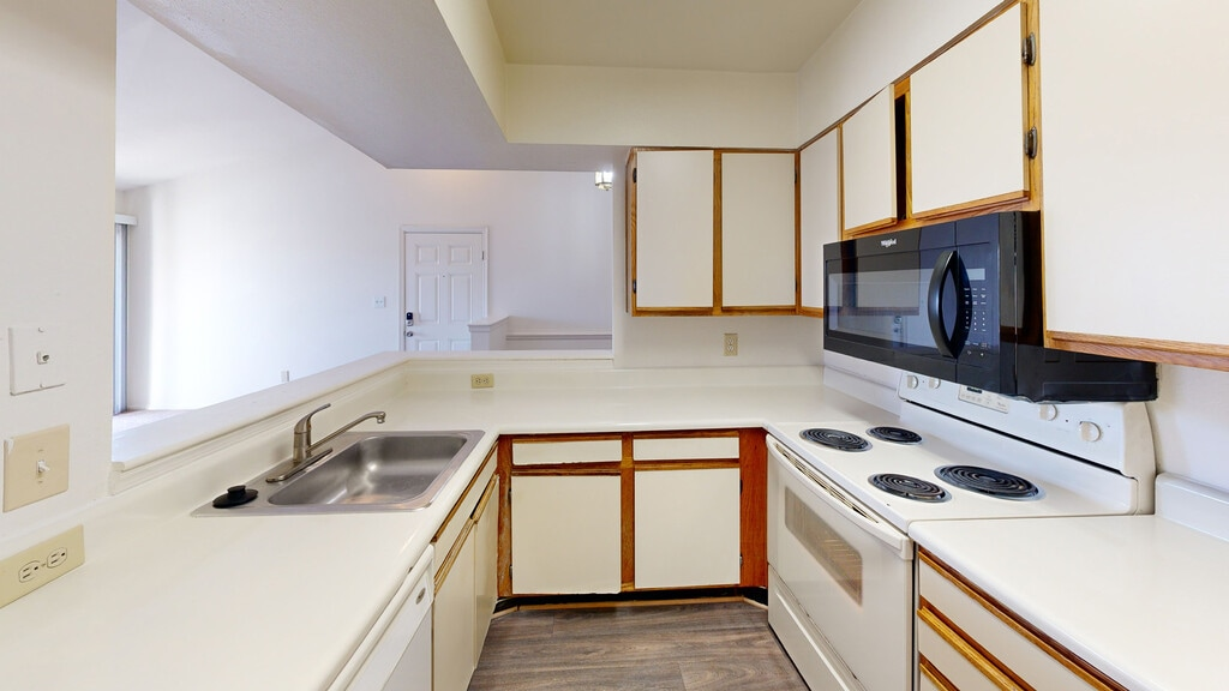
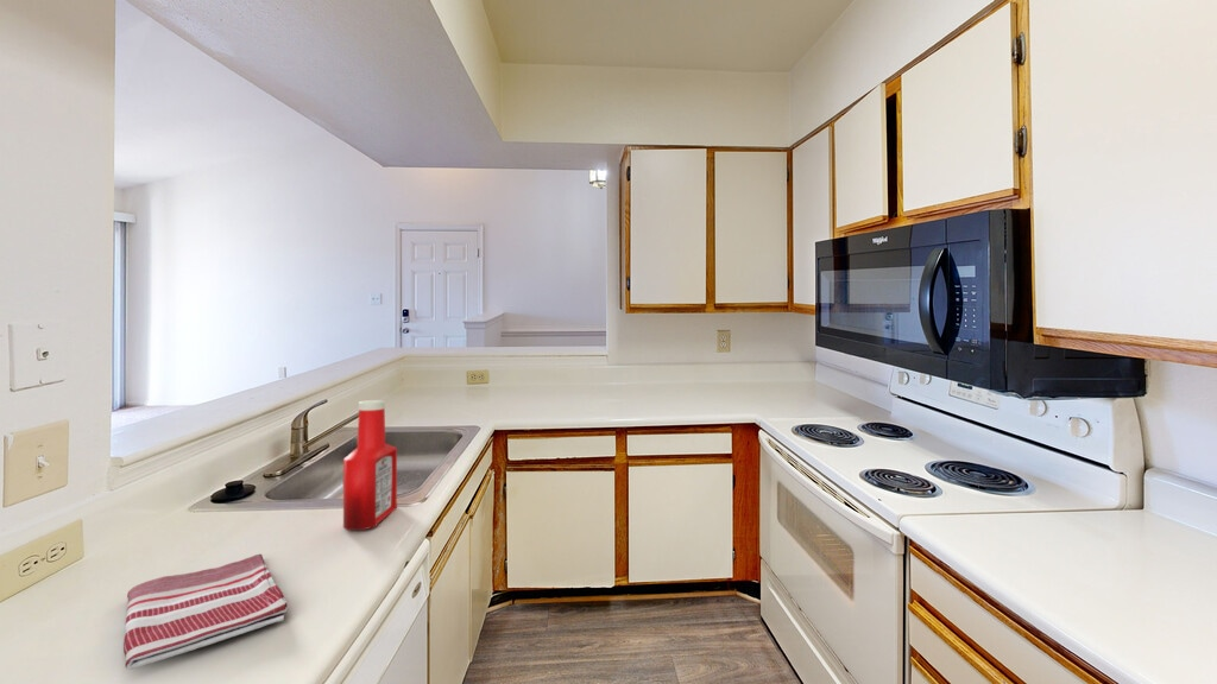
+ soap bottle [342,399,398,531]
+ dish towel [122,553,289,671]
